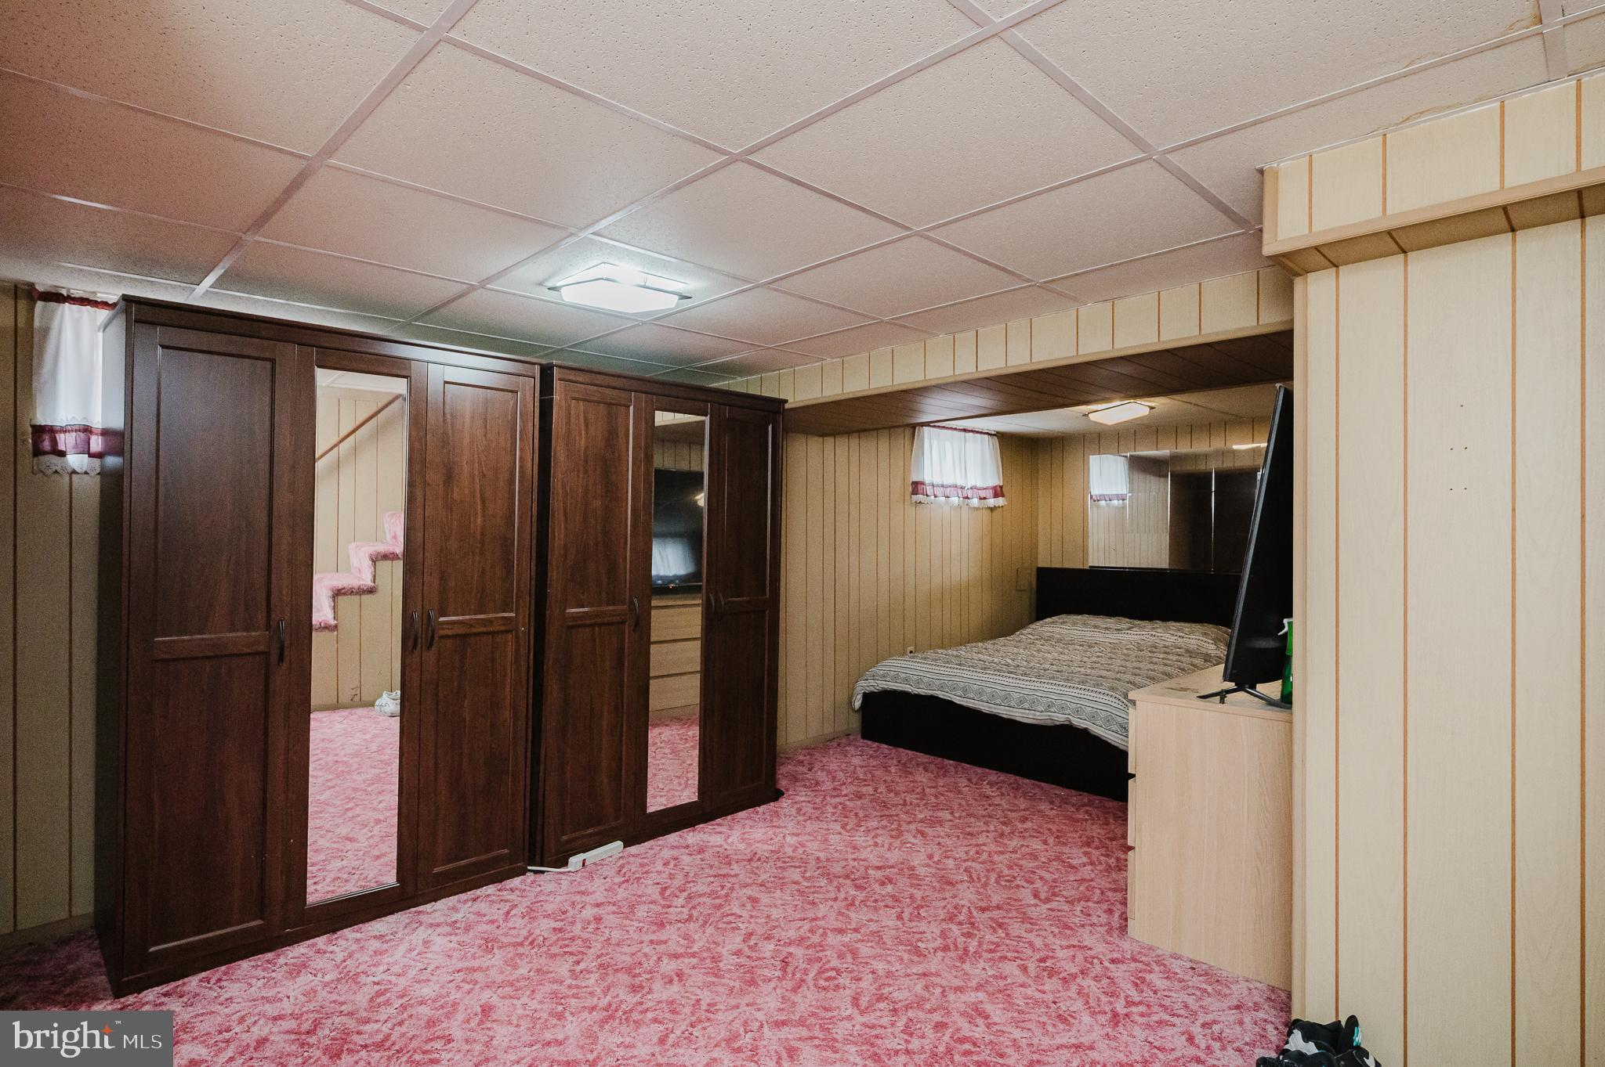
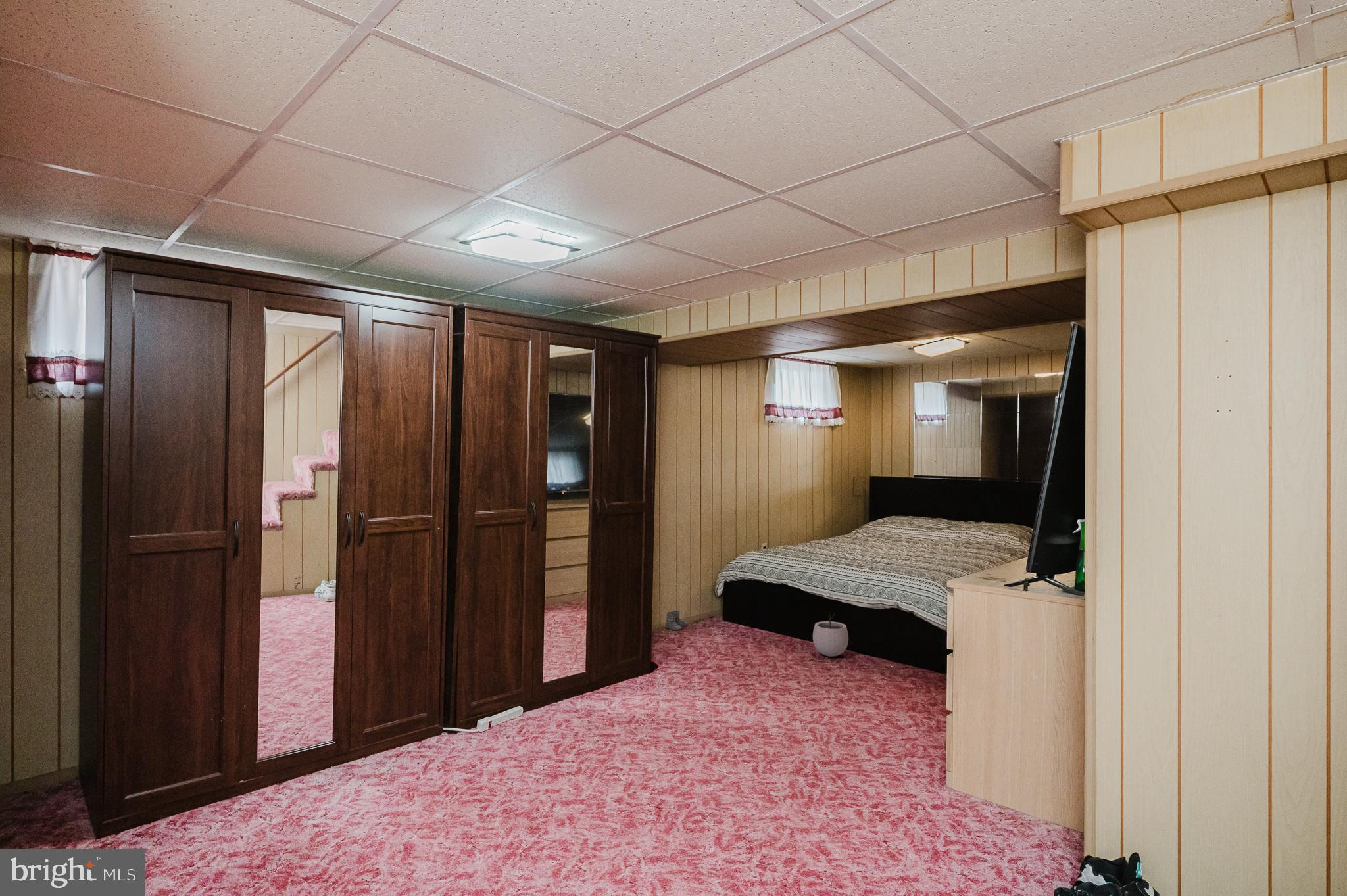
+ boots [664,610,689,632]
+ plant pot [812,611,849,657]
